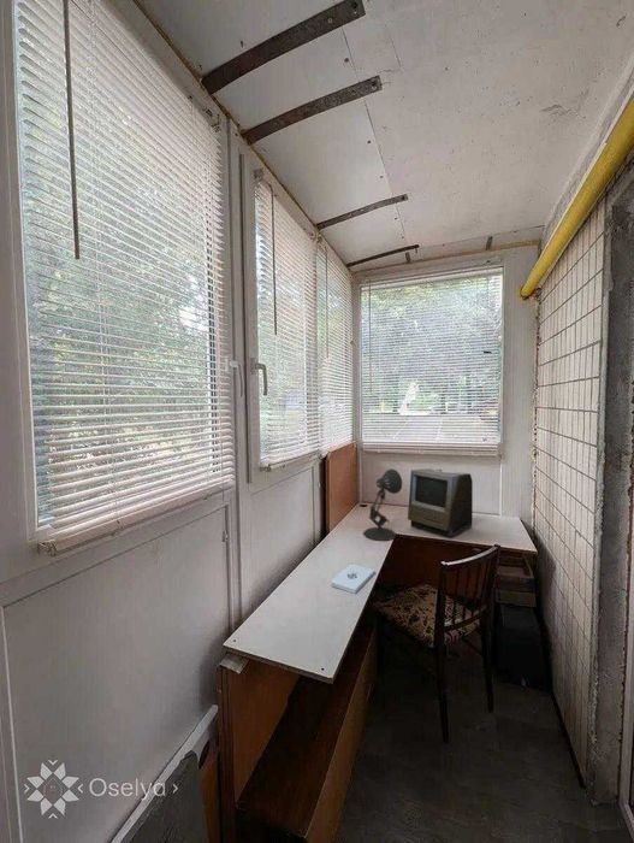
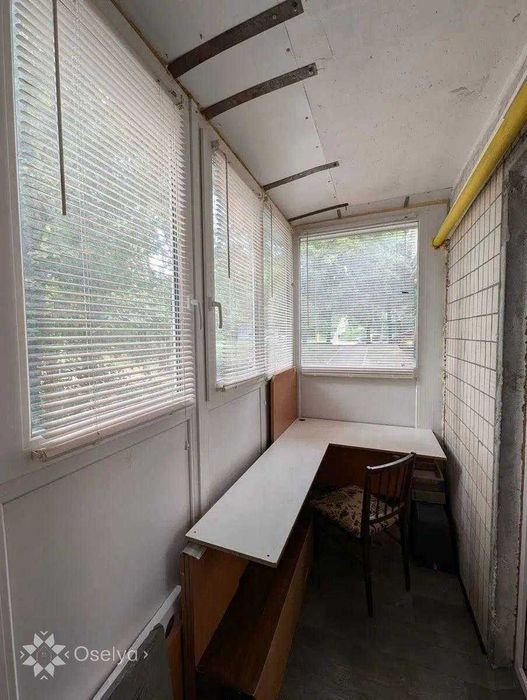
- notepad [330,564,375,595]
- monitor [407,467,474,540]
- desk lamp [362,468,403,542]
